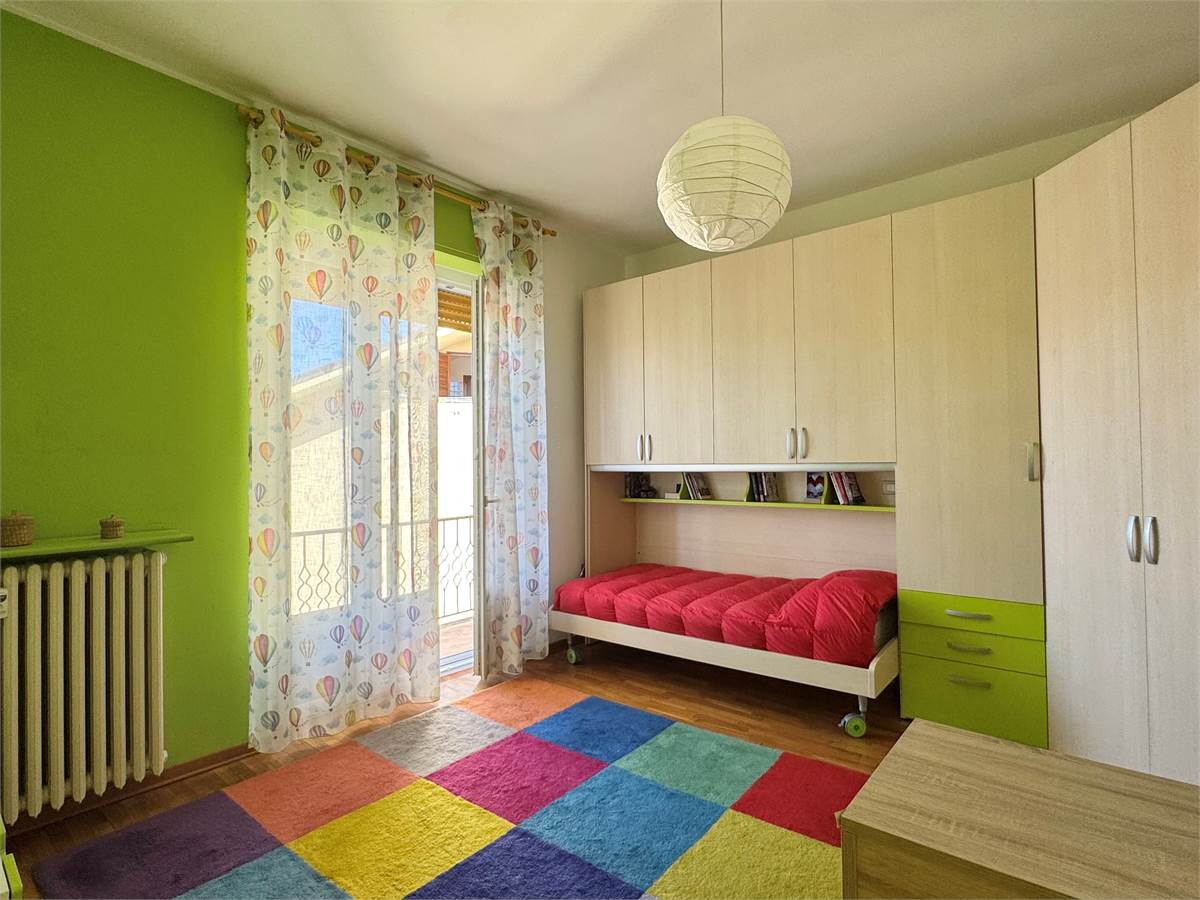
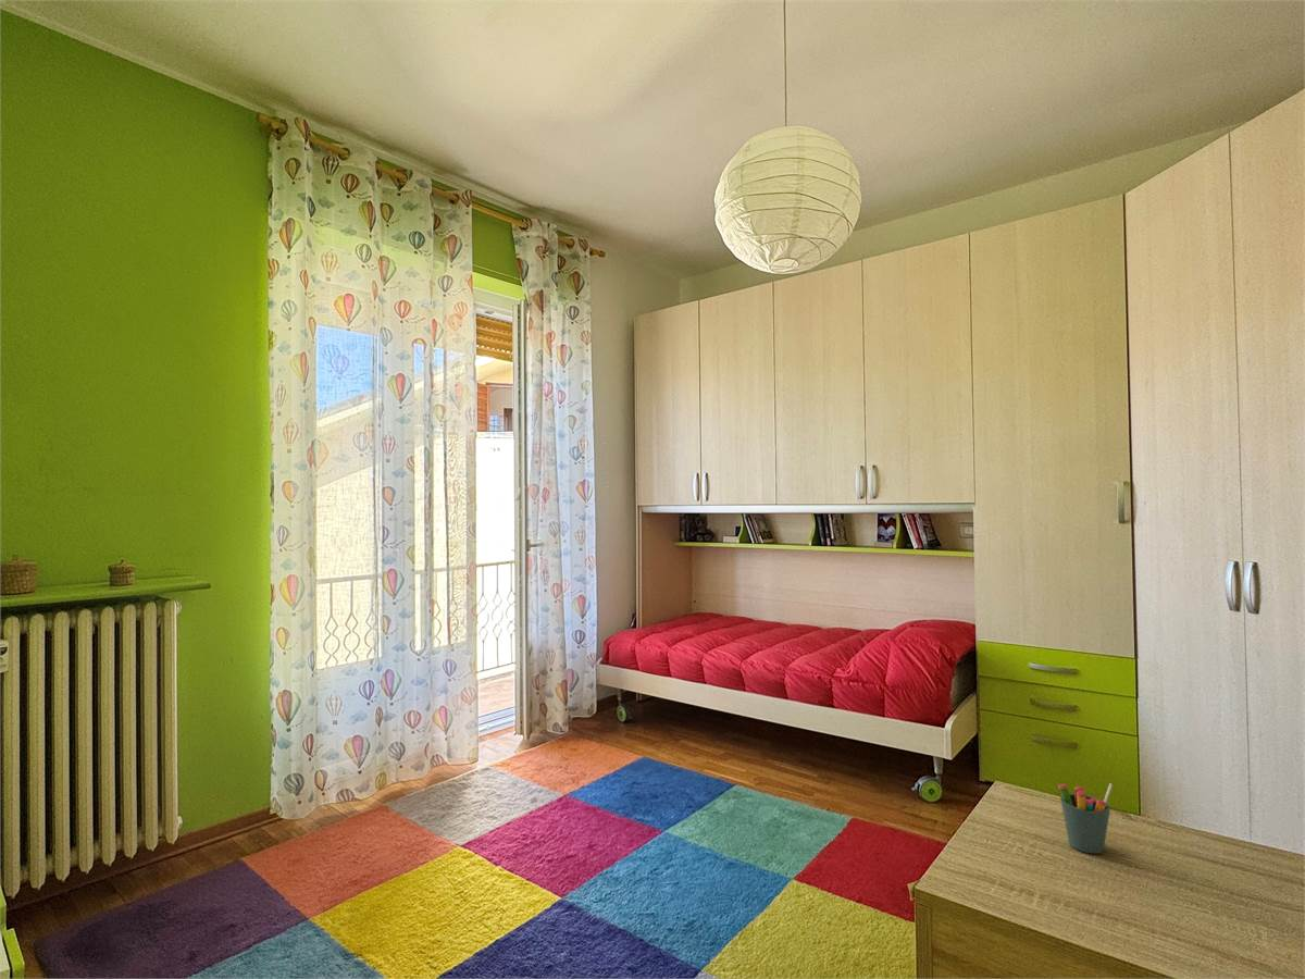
+ pen holder [1057,782,1113,855]
